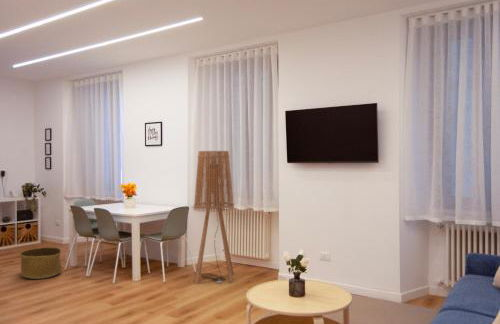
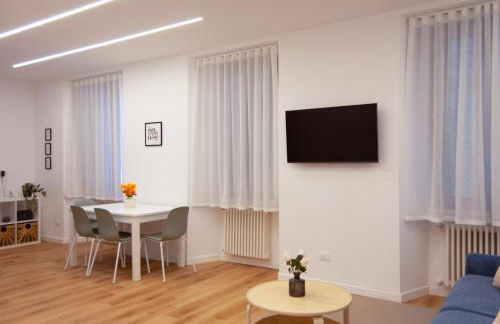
- basket [19,246,63,280]
- floor lamp [192,150,235,285]
